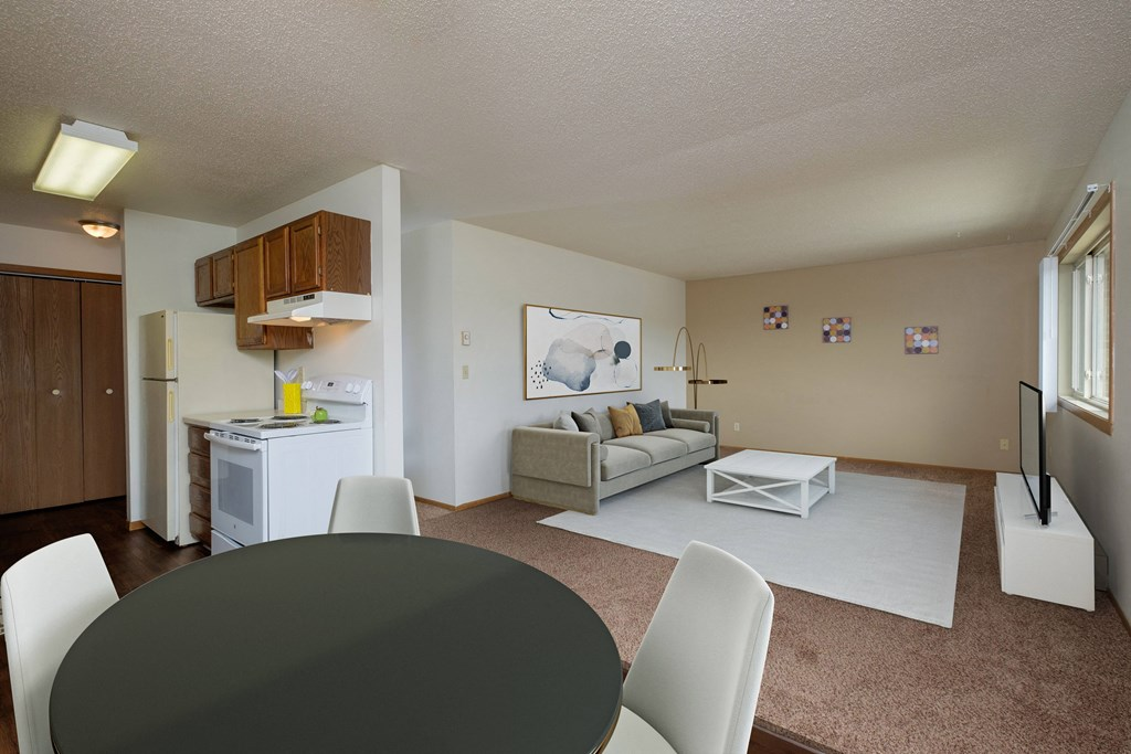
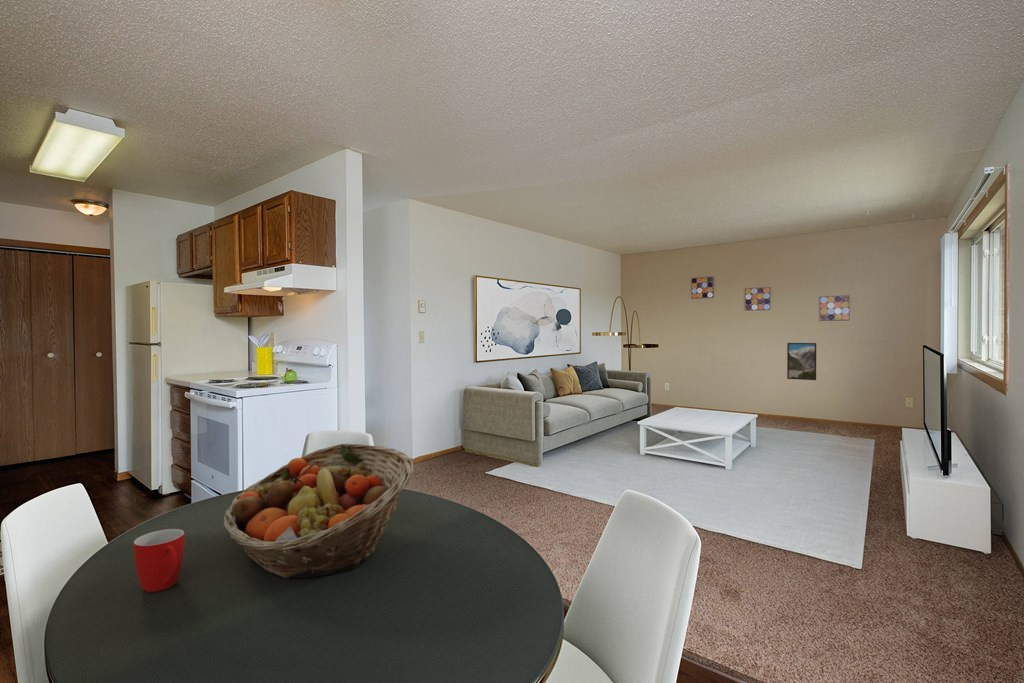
+ mug [133,528,185,593]
+ fruit basket [222,443,414,579]
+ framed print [786,342,817,381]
